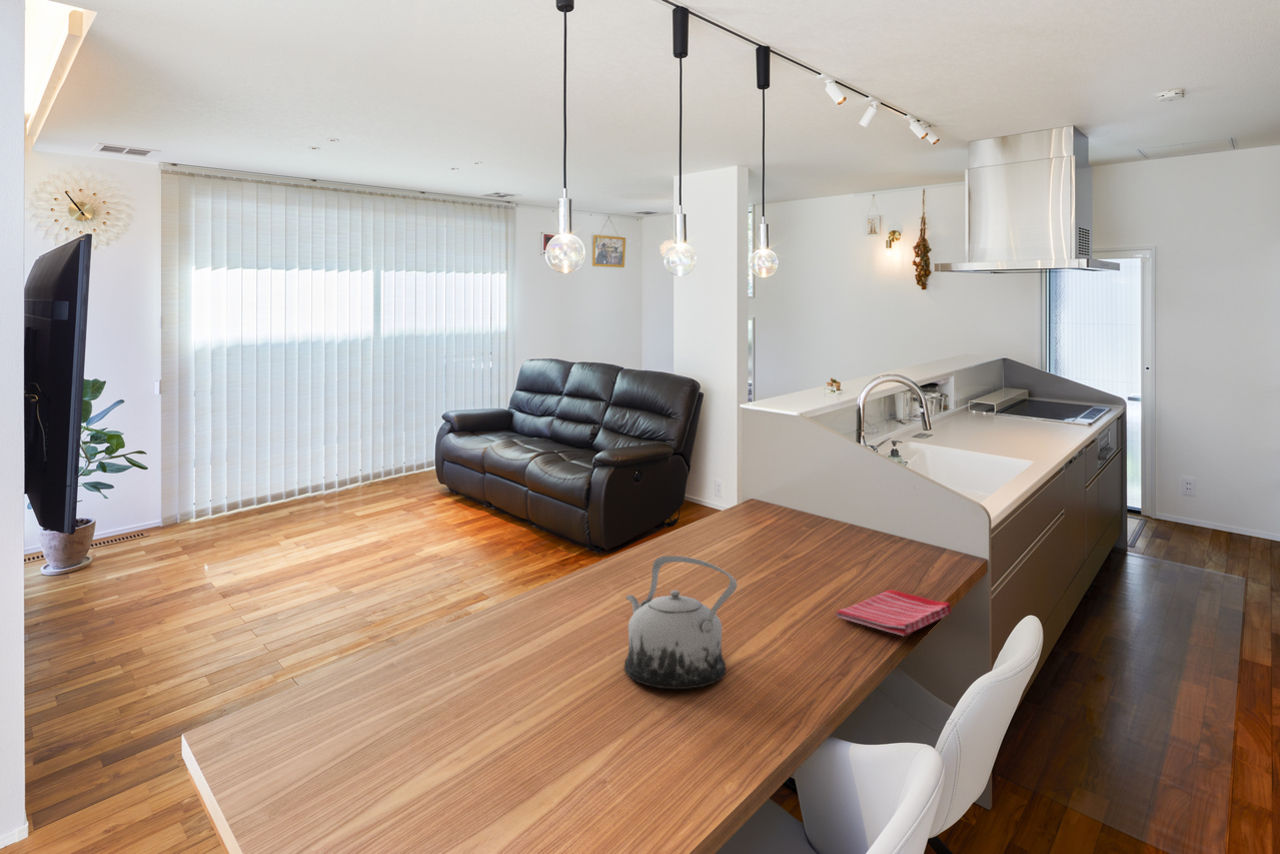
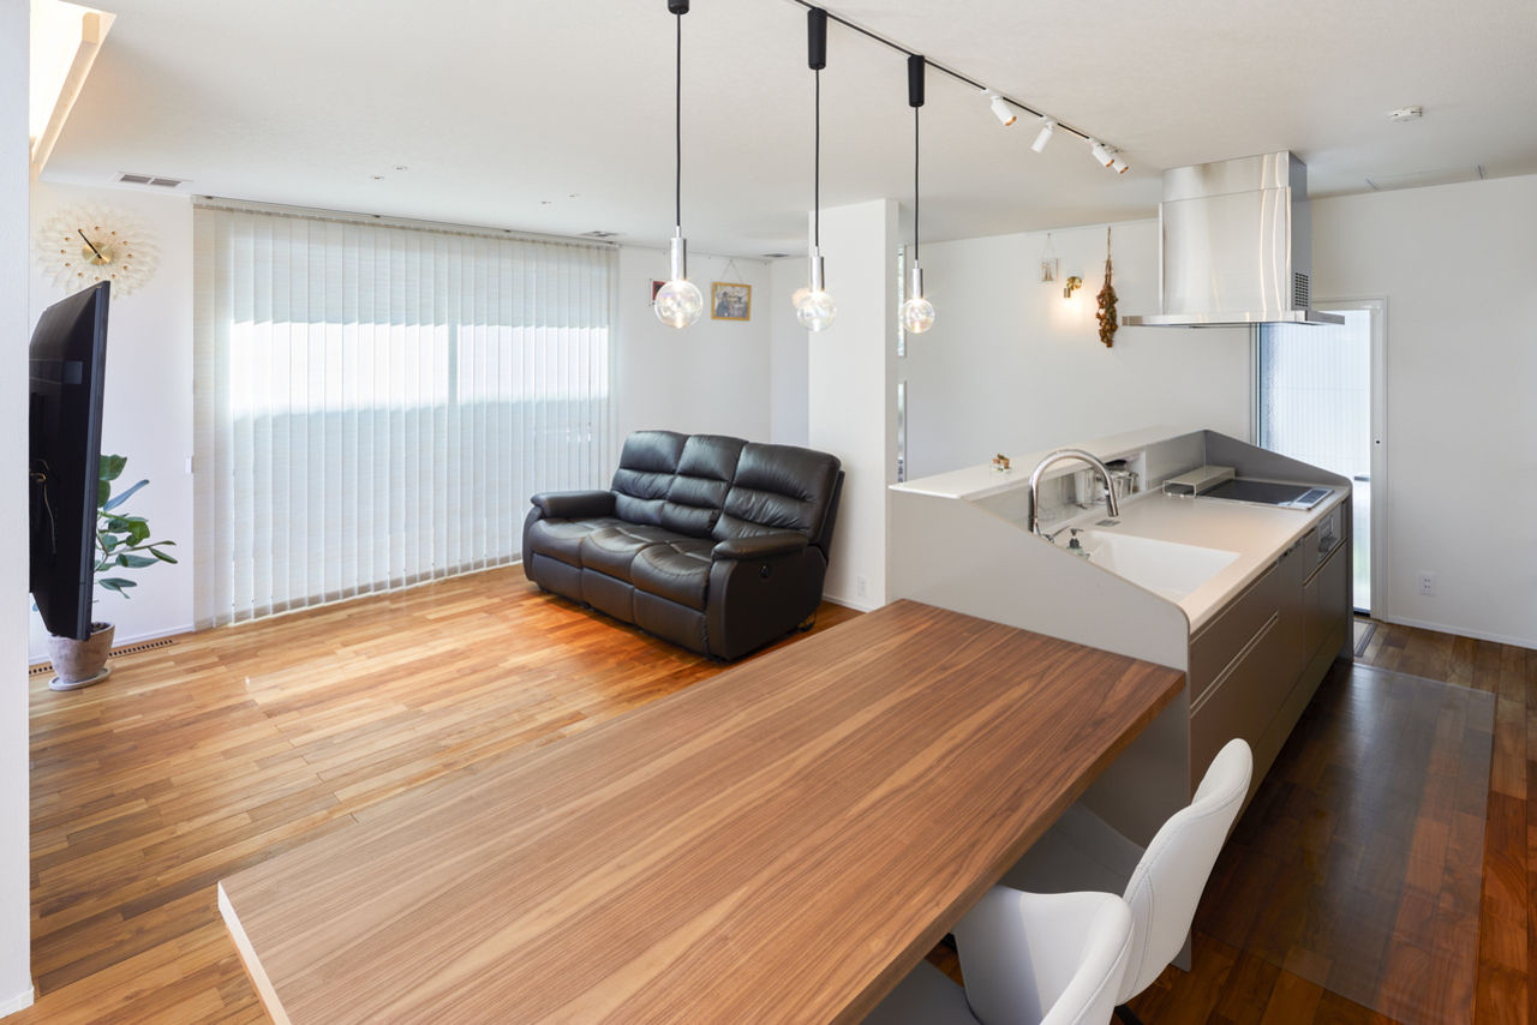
- teapot [623,555,738,690]
- dish towel [834,589,953,637]
